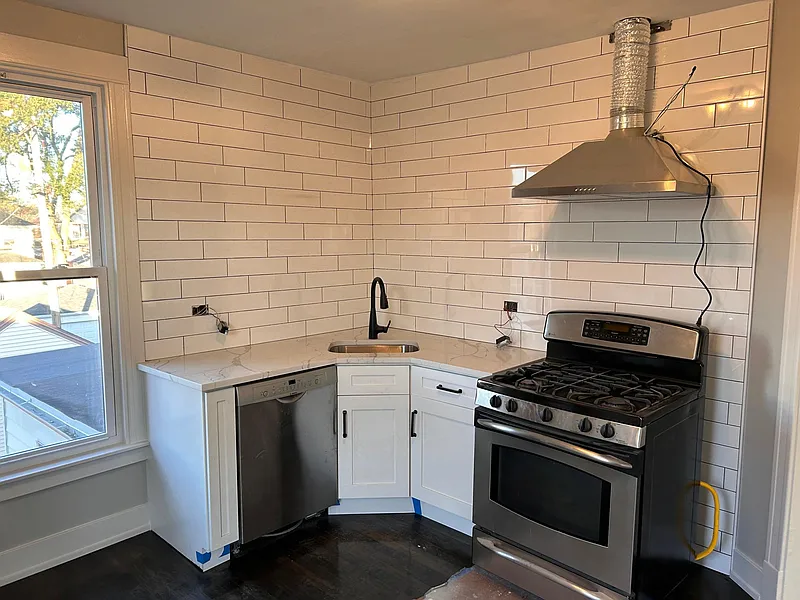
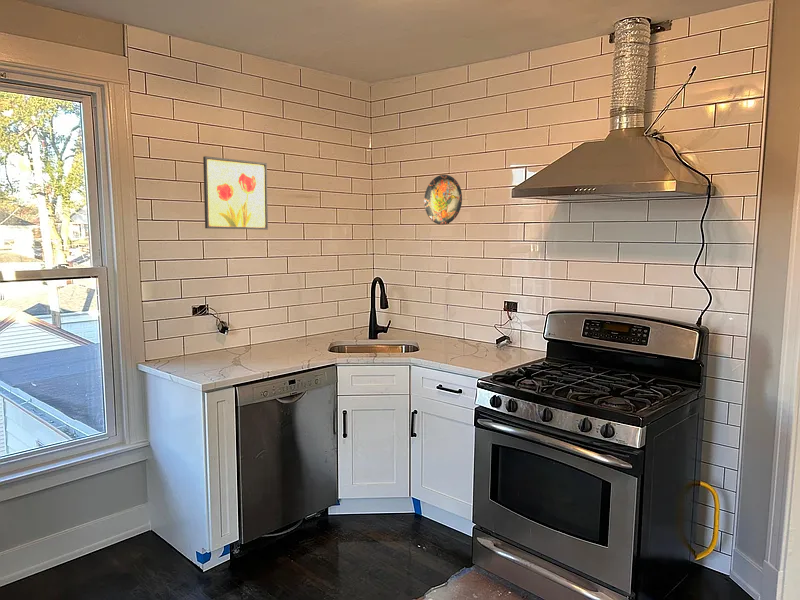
+ wall art [202,155,269,231]
+ decorative plate [423,174,463,226]
